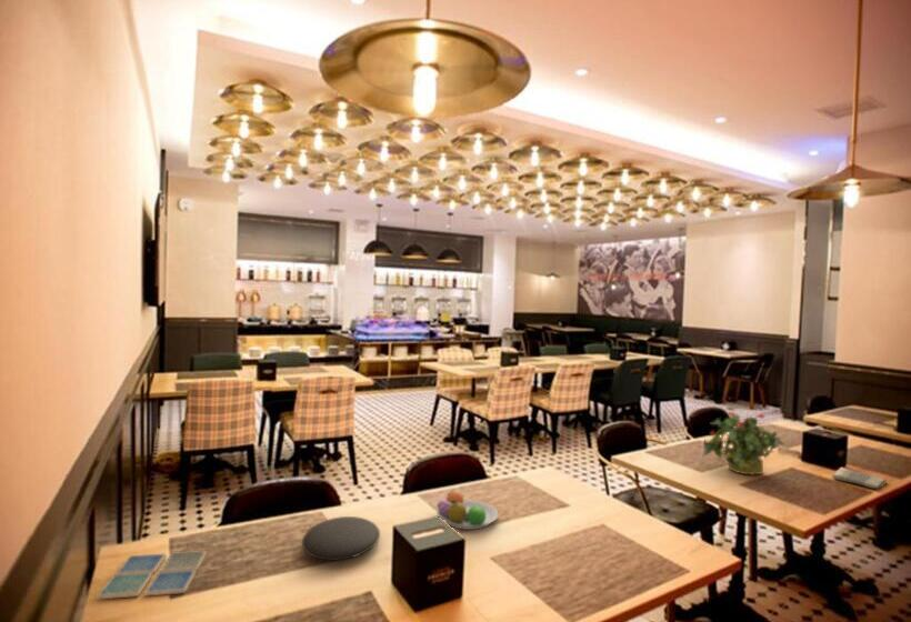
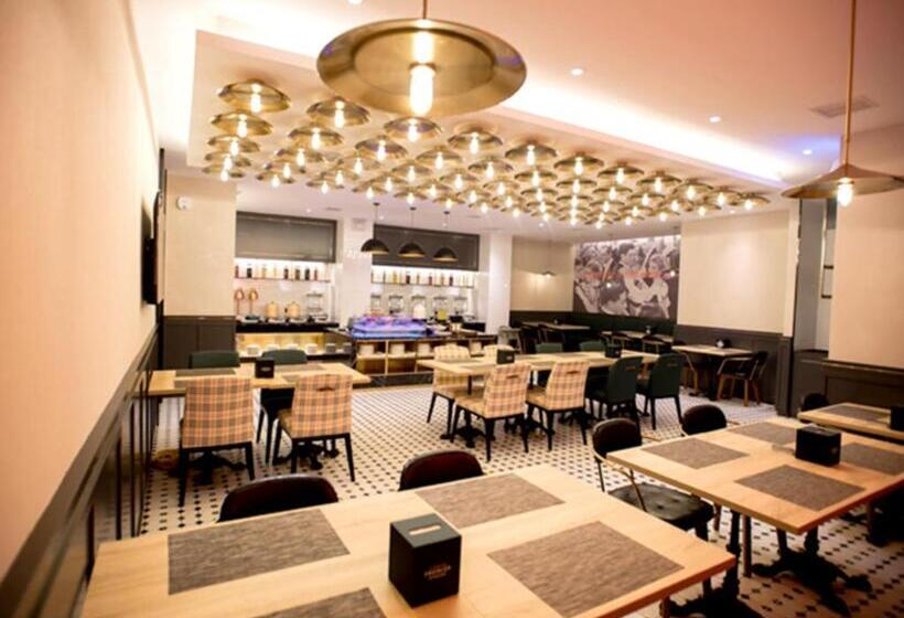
- dish towel [831,466,888,490]
- drink coaster [96,550,208,601]
- potted plant [700,405,785,475]
- fruit bowl [436,489,500,531]
- plate [301,515,381,562]
